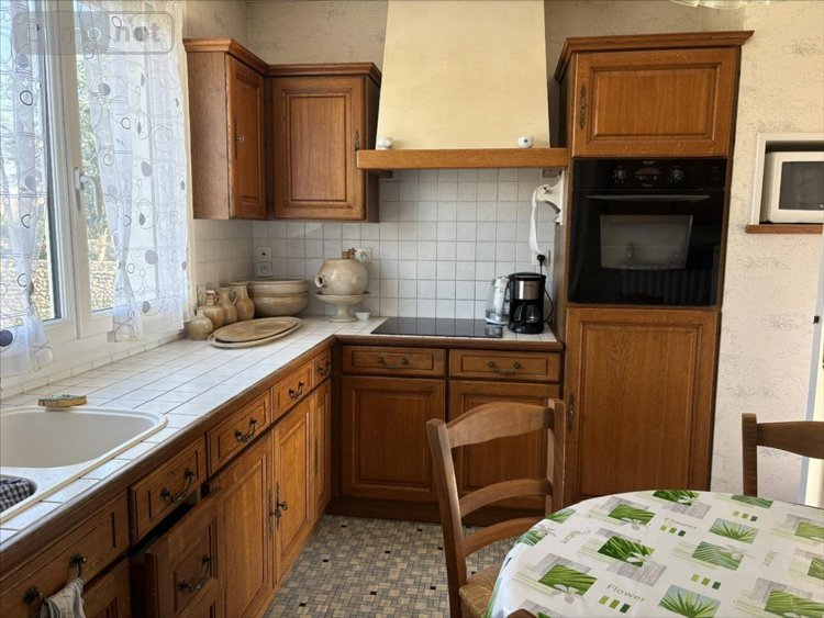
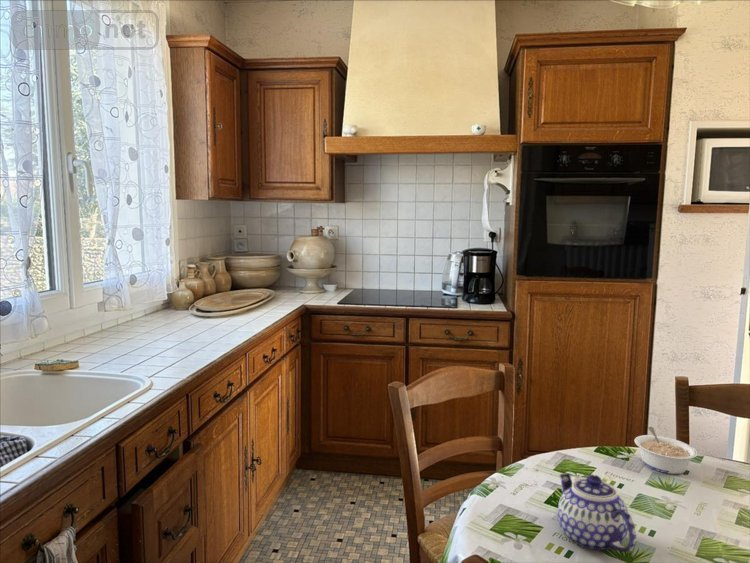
+ teapot [557,472,637,553]
+ legume [634,426,699,475]
